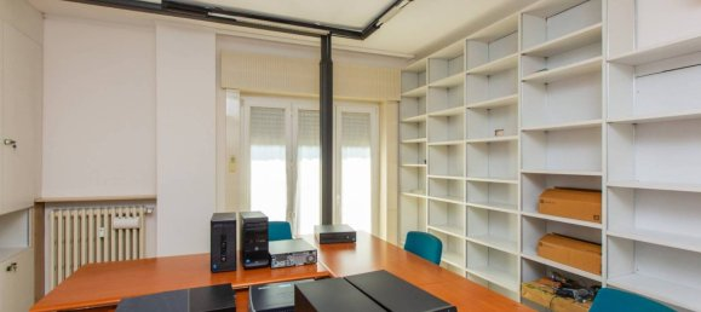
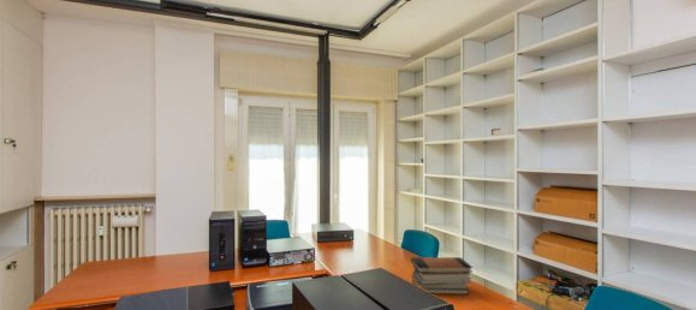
+ book stack [410,256,474,296]
